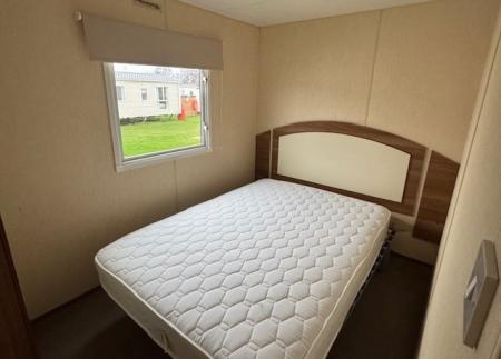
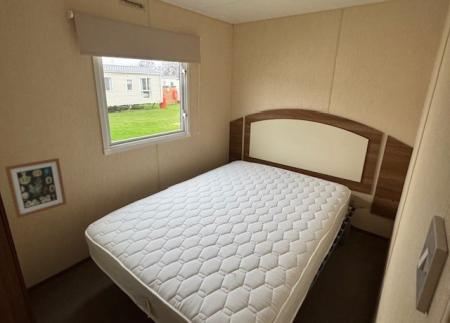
+ wall art [4,157,67,220]
